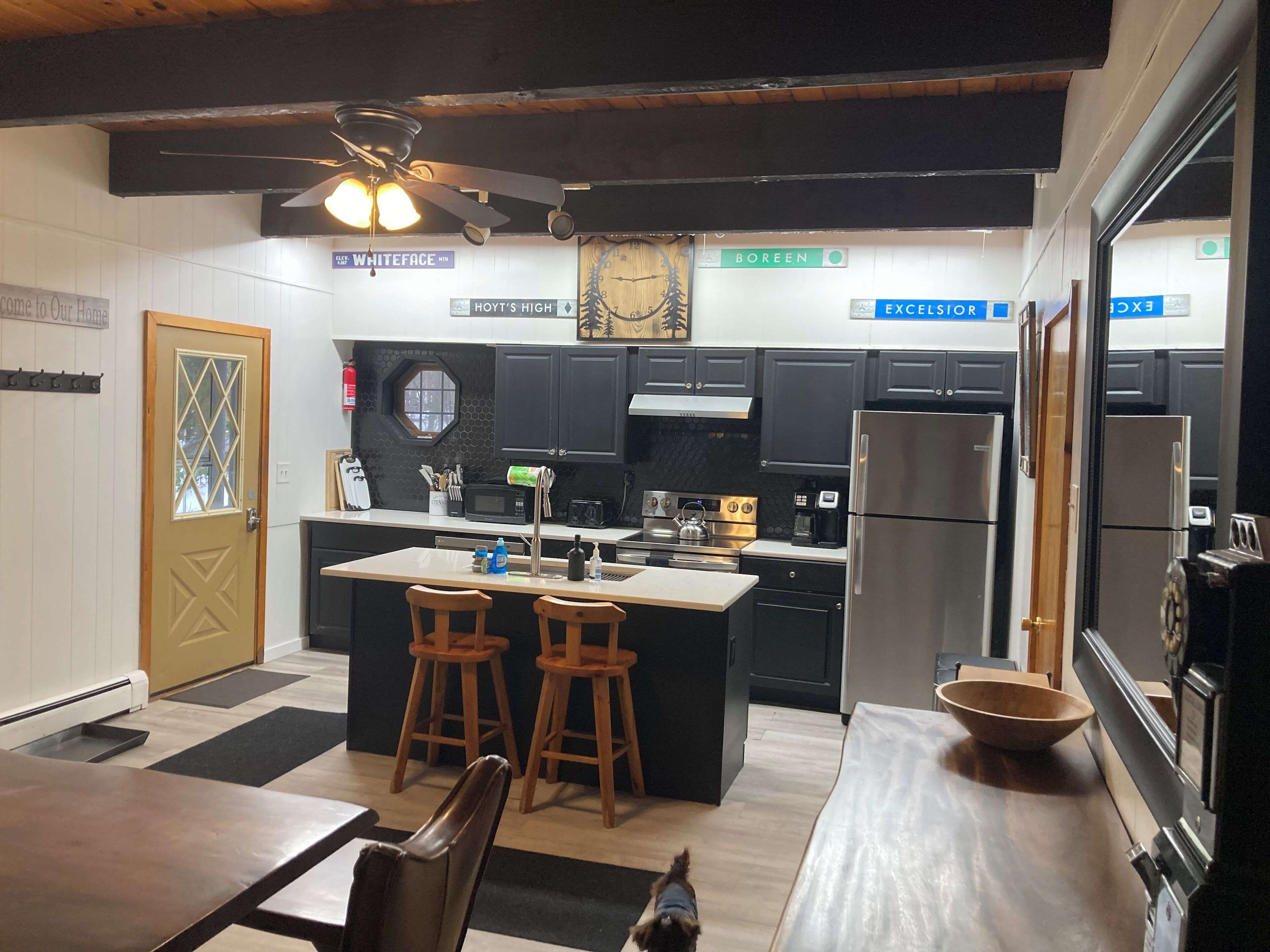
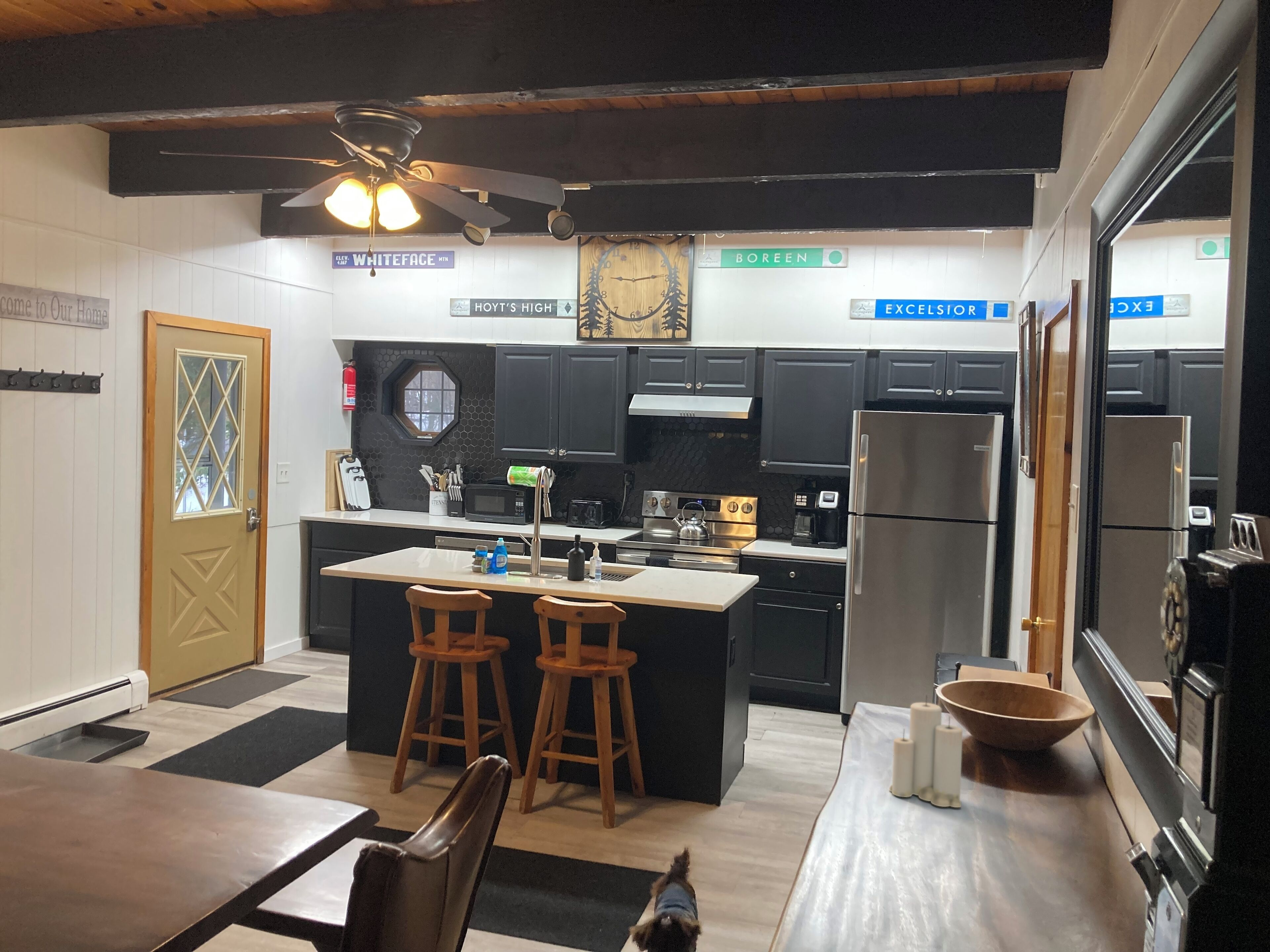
+ candle [889,694,963,808]
